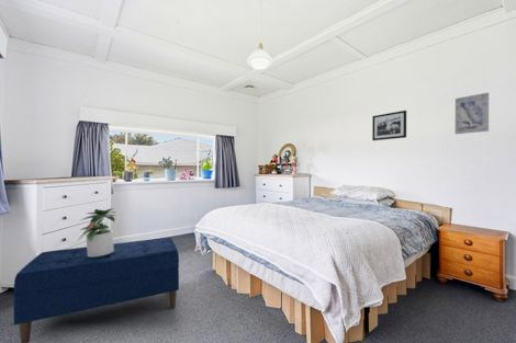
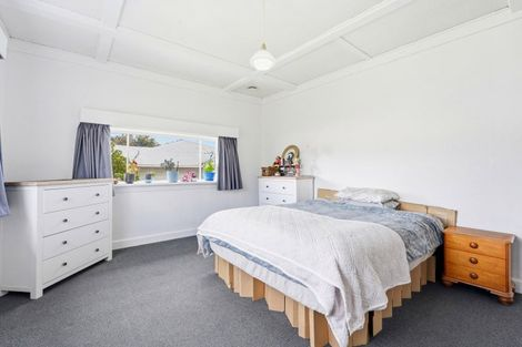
- picture frame [371,110,407,141]
- bench [12,237,180,343]
- potted plant [76,207,122,258]
- wall art [455,91,490,135]
